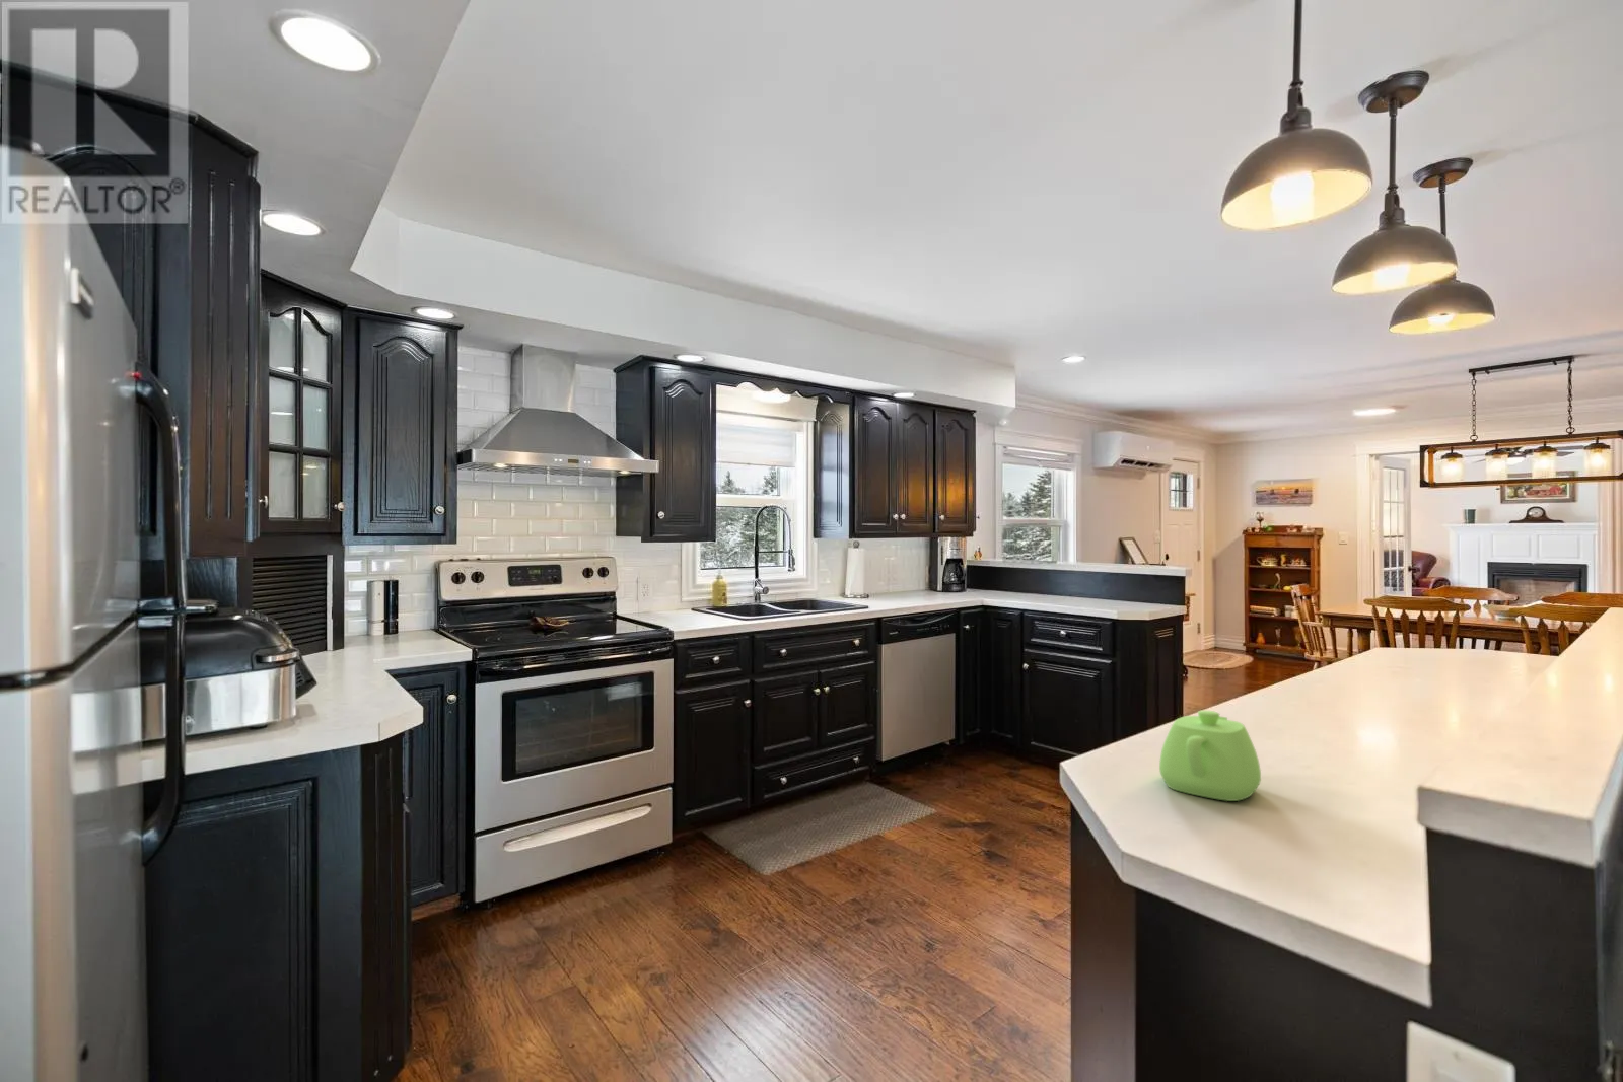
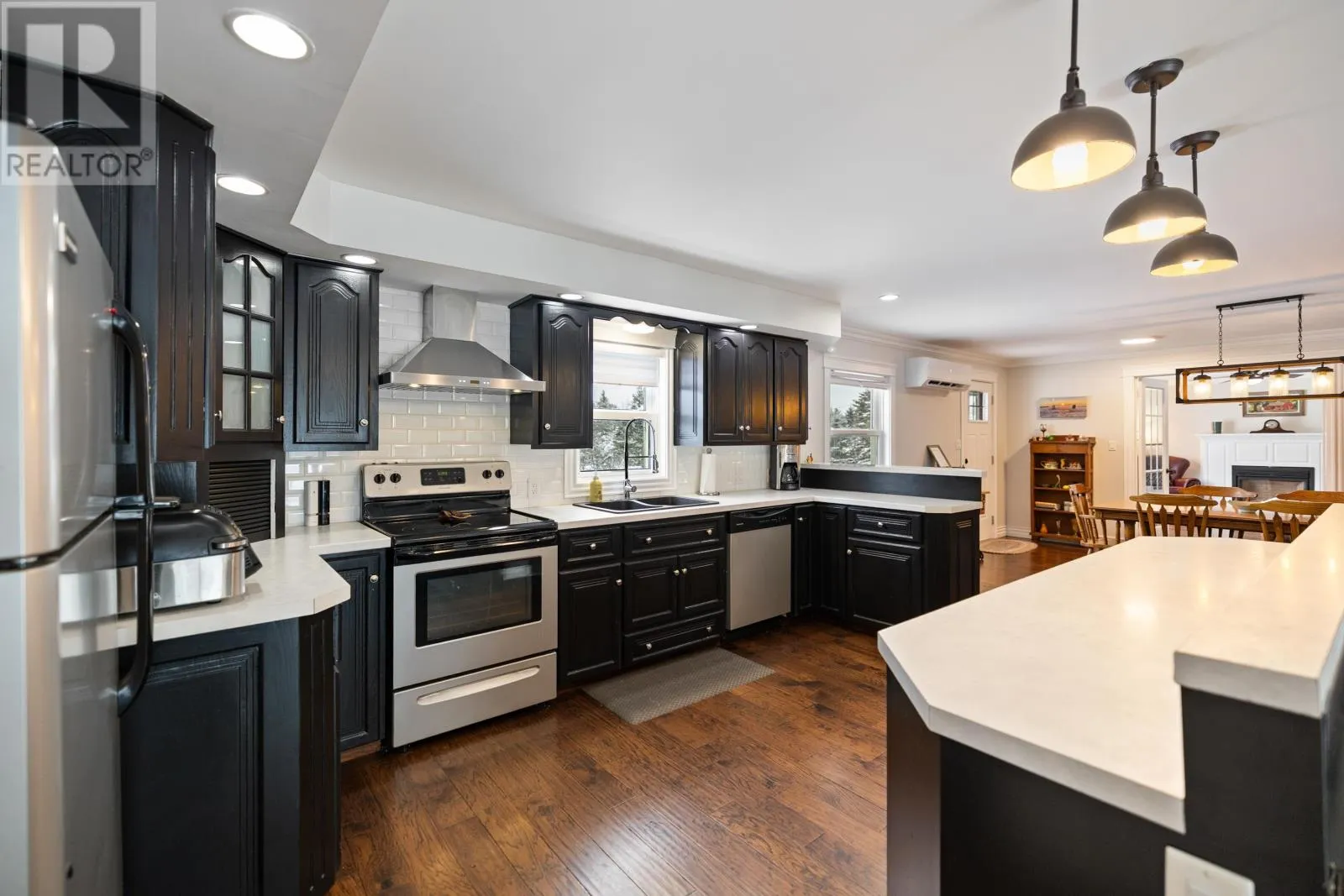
- teapot [1158,710,1262,802]
